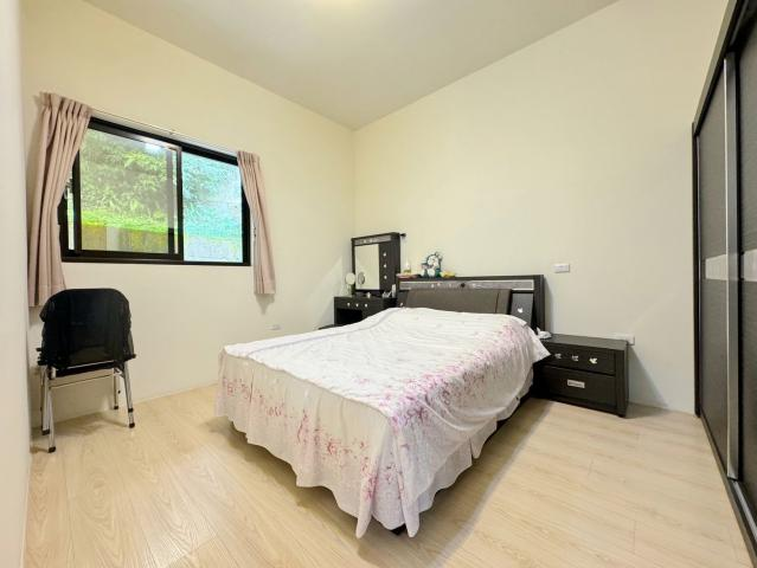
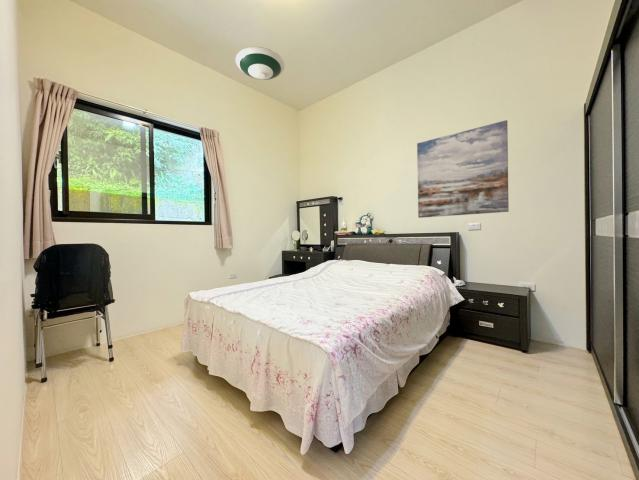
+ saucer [235,46,286,81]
+ wall art [416,119,510,219]
